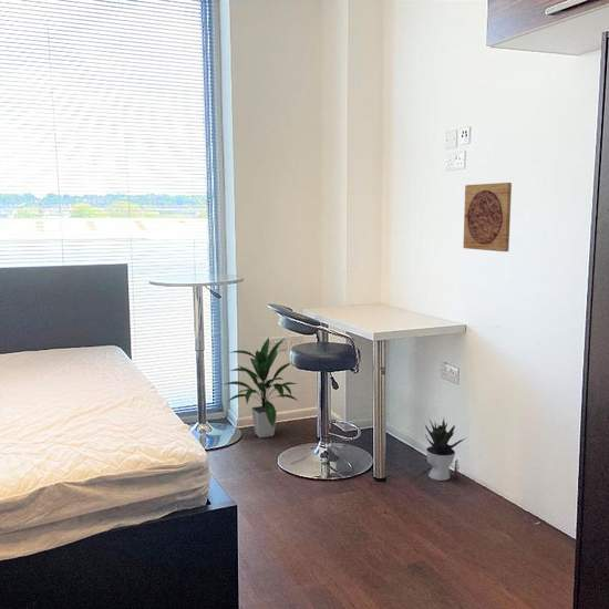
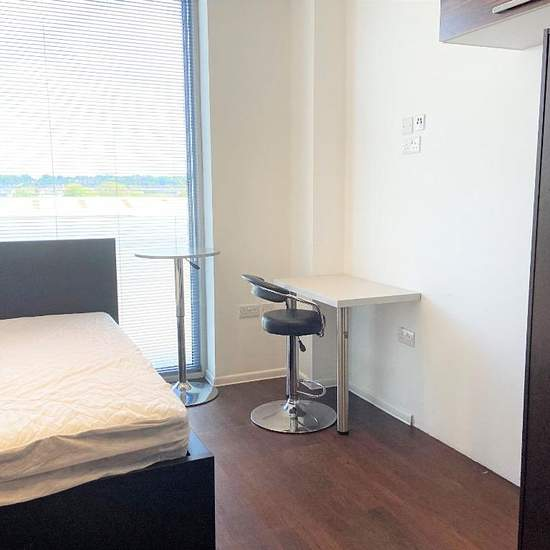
- indoor plant [220,337,299,438]
- wall panel [463,182,513,252]
- potted plant [424,417,466,482]
